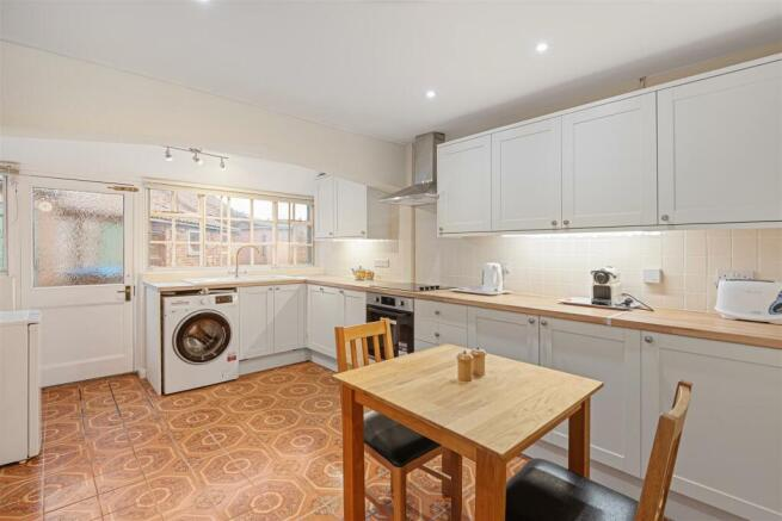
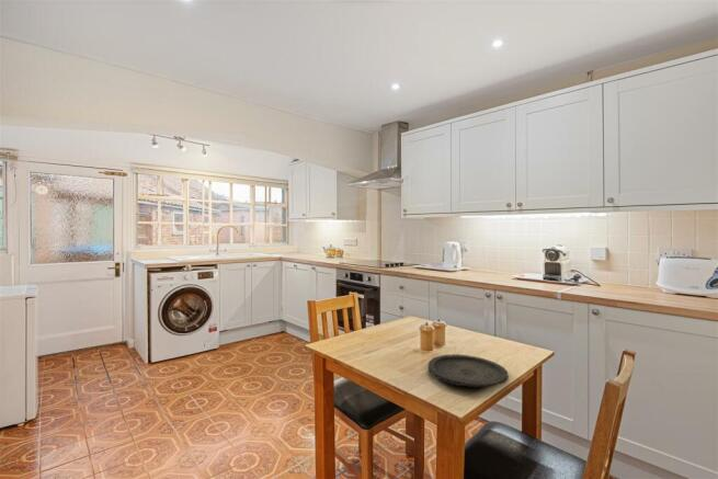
+ plate [428,353,510,388]
